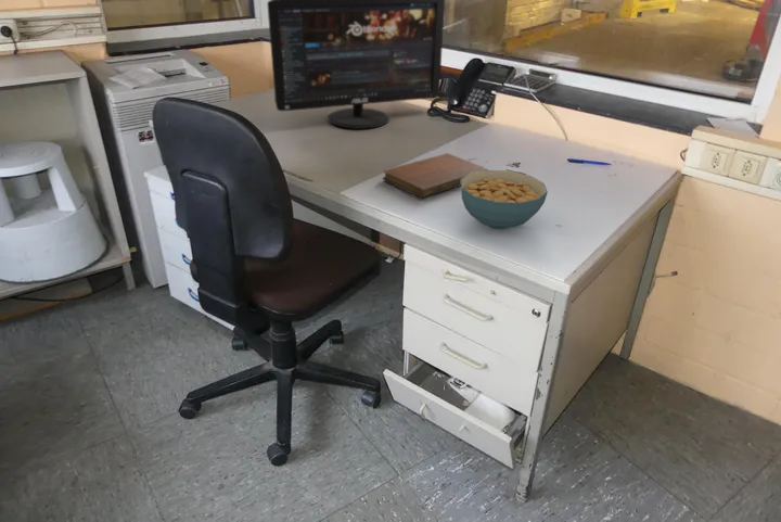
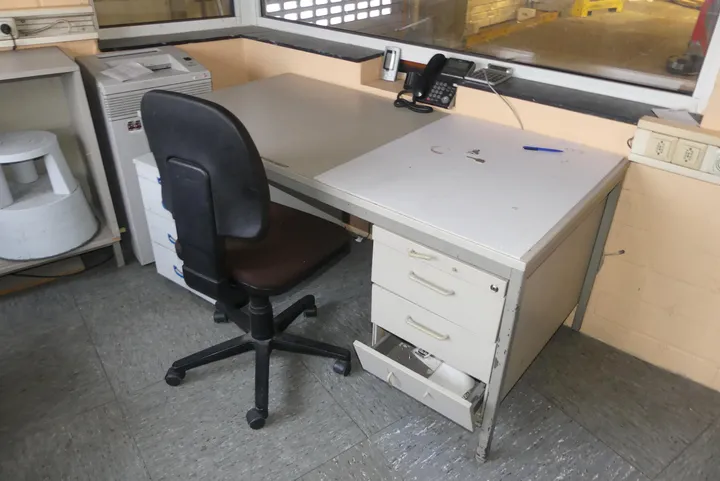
- notebook [382,152,489,199]
- computer monitor [266,0,446,130]
- cereal bowl [460,169,549,230]
